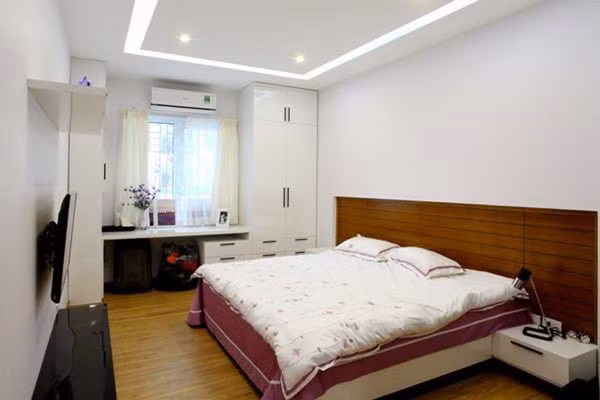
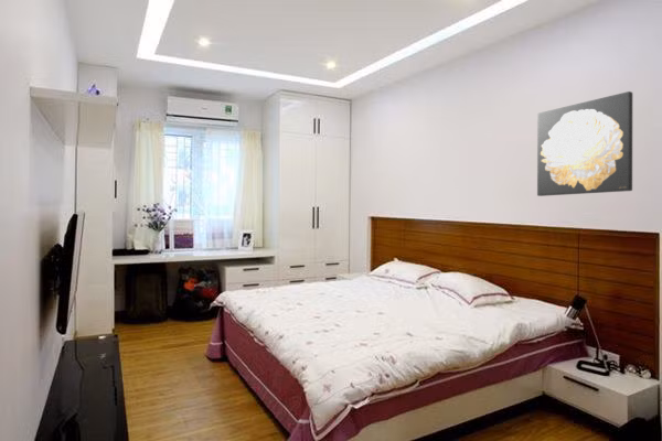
+ wall art [536,90,633,197]
